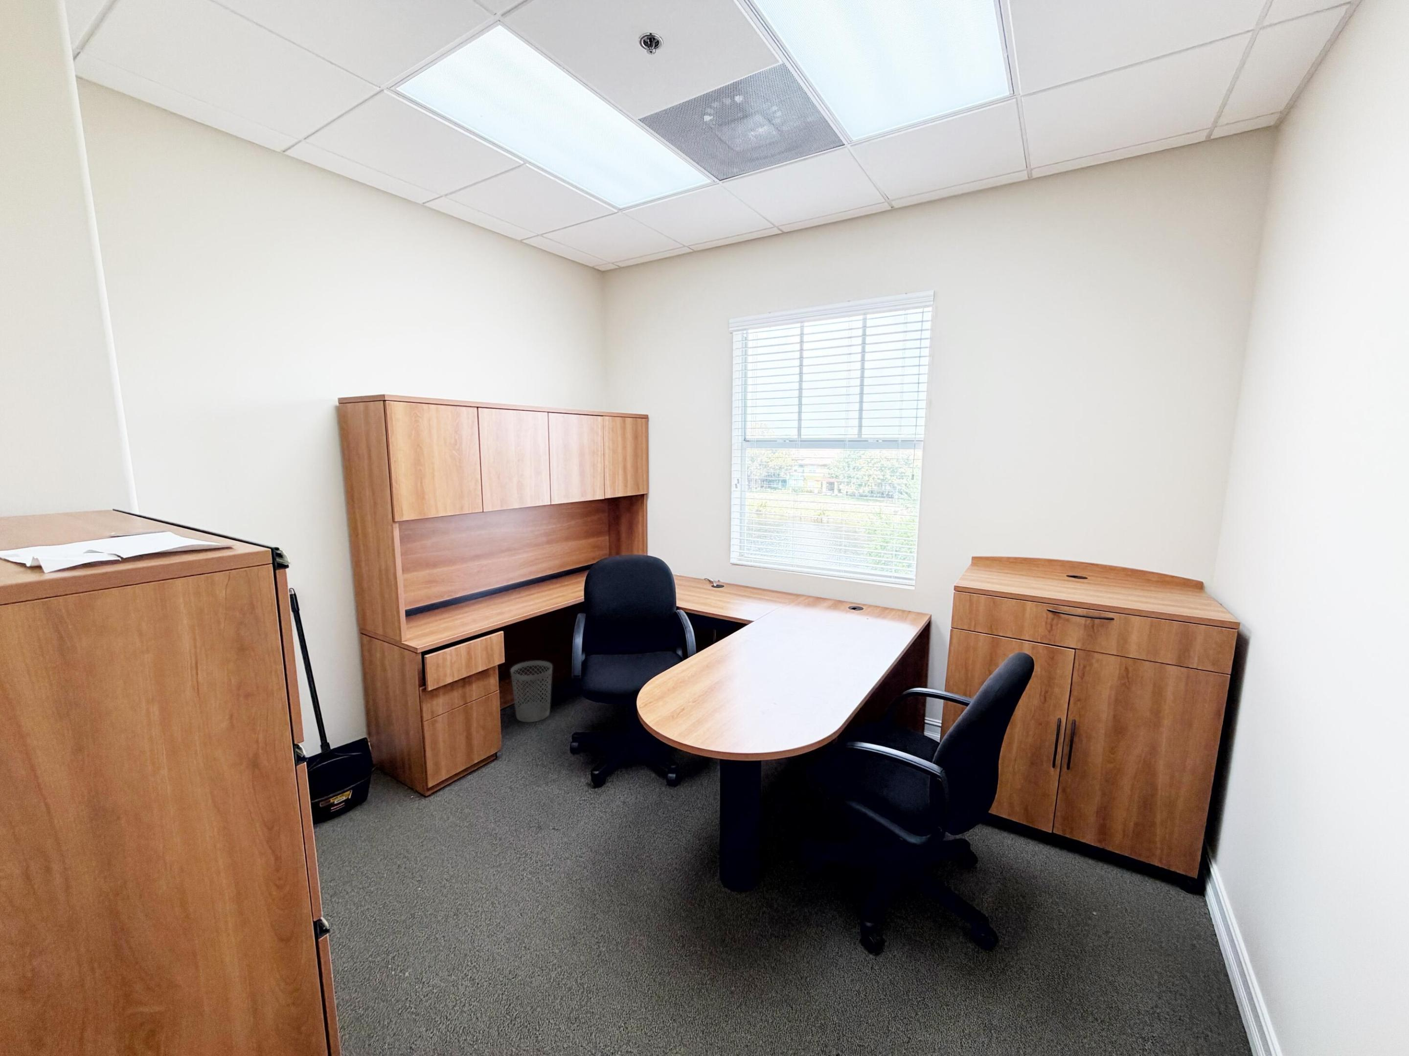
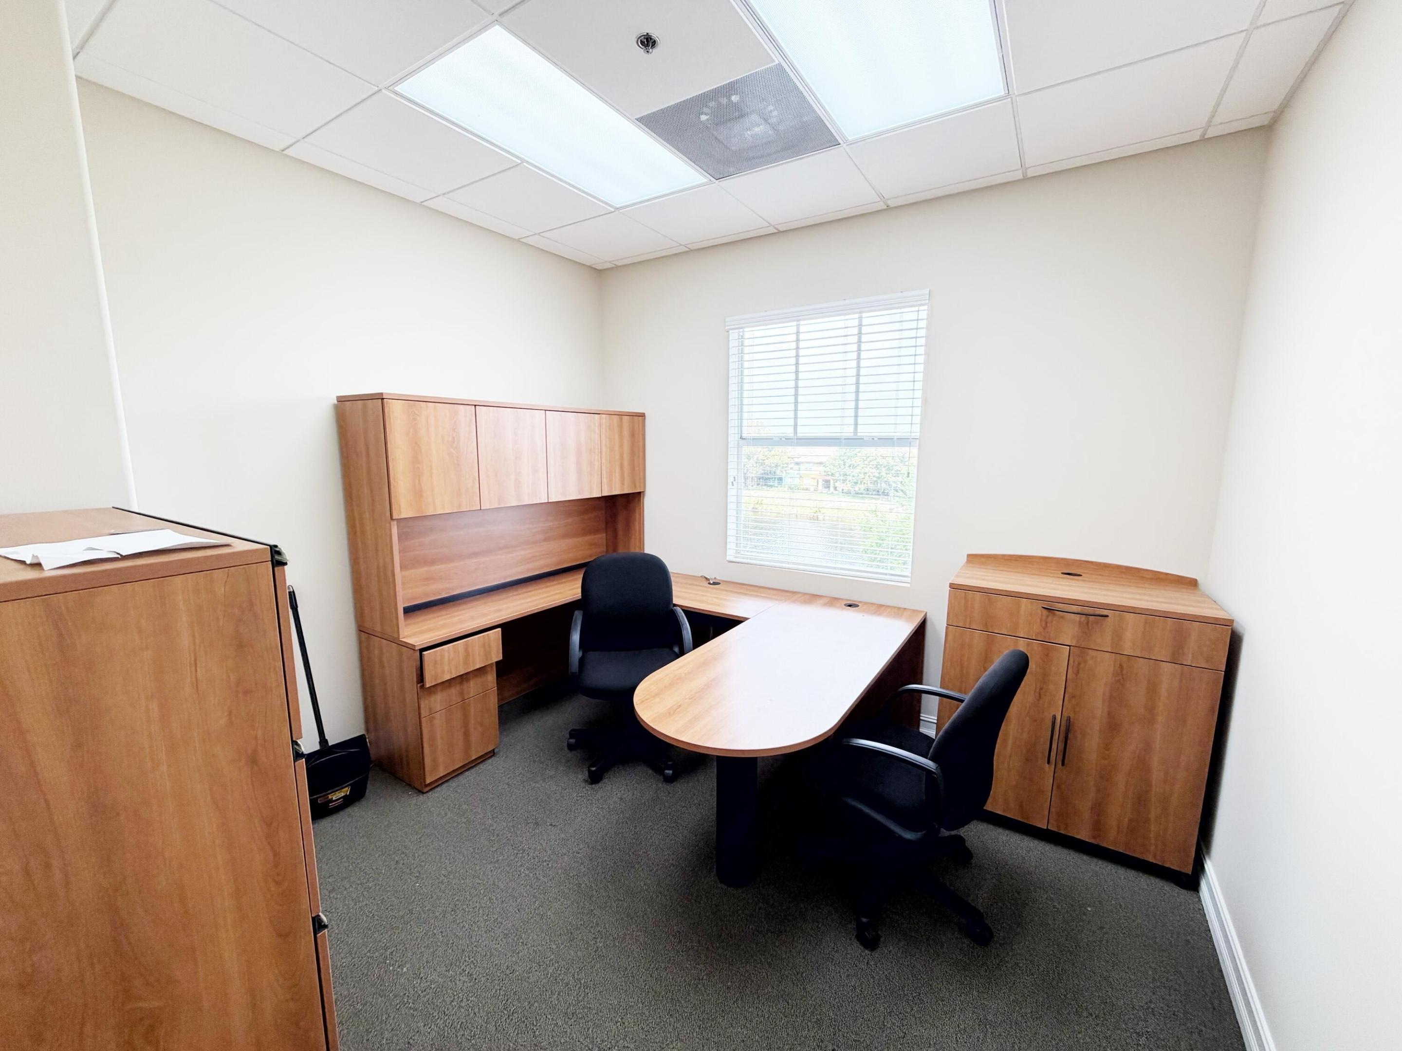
- wastebasket [509,660,553,722]
